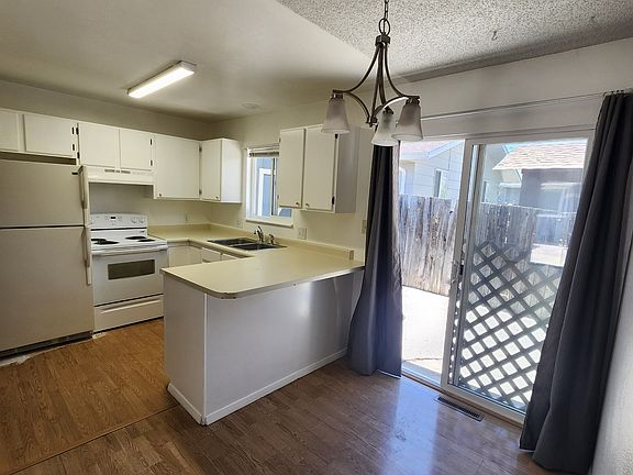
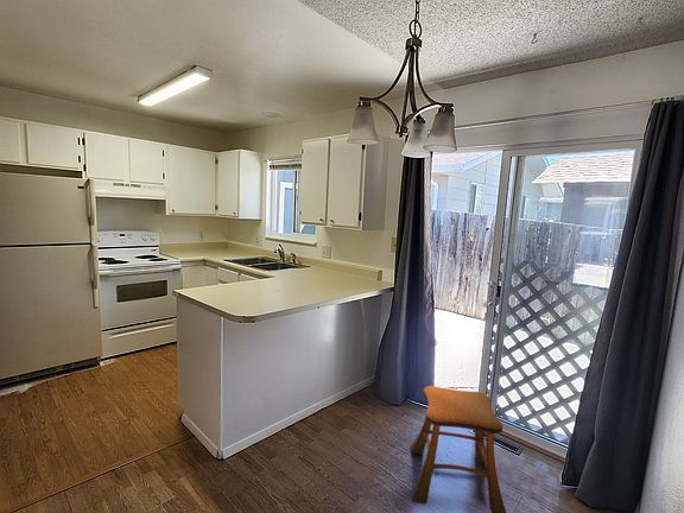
+ stool [410,385,507,513]
